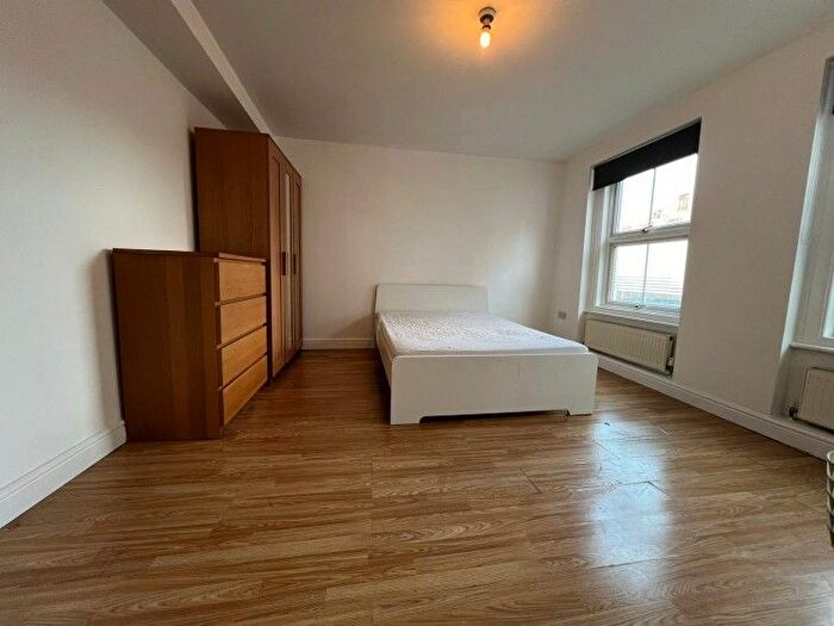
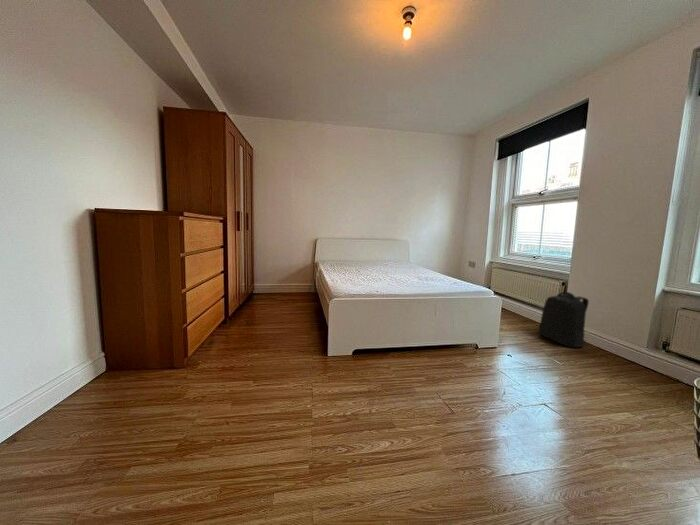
+ backpack [538,291,590,348]
